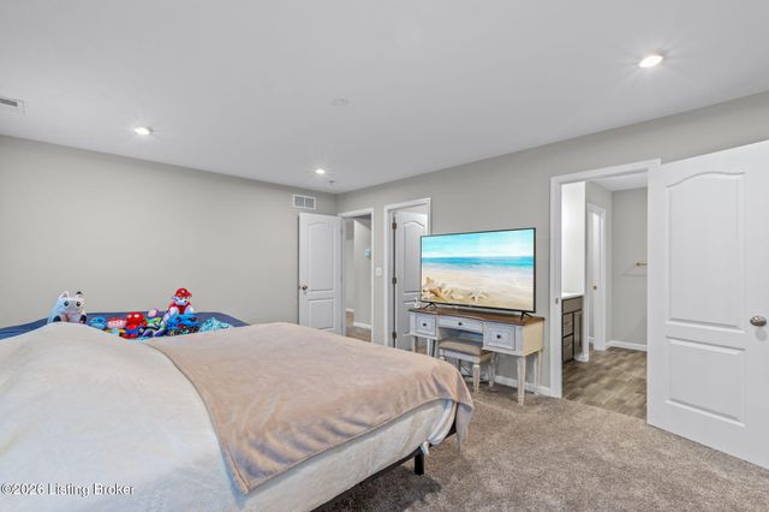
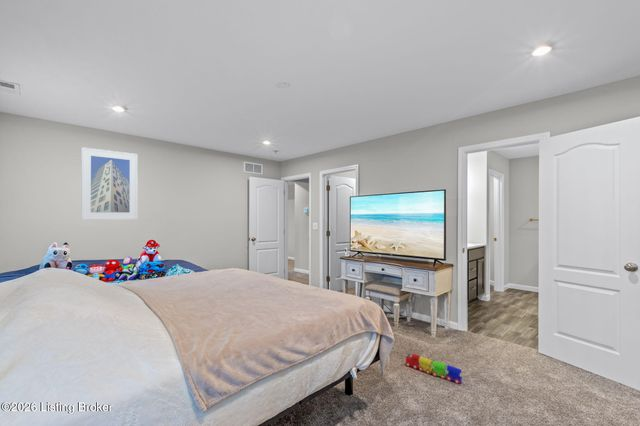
+ toy train [405,351,463,385]
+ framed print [80,146,139,221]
